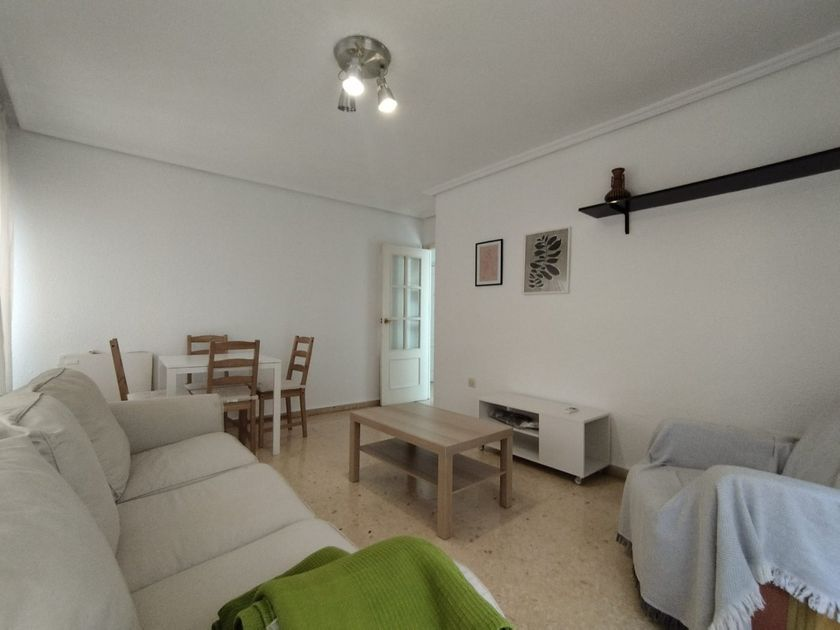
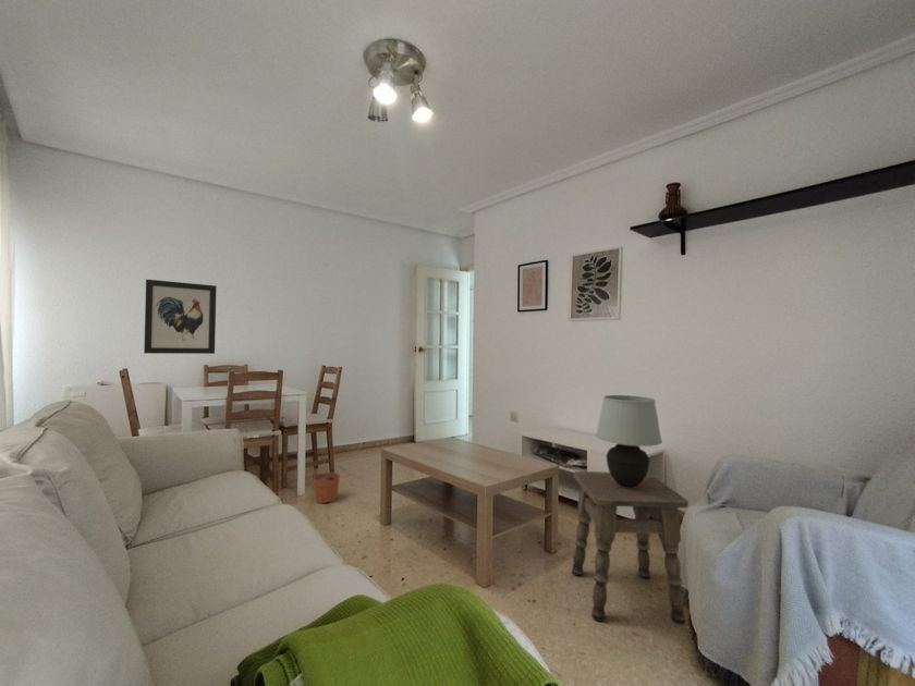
+ plant pot [313,465,341,505]
+ wall art [143,278,218,355]
+ side table [571,470,690,626]
+ table lamp [595,394,663,488]
